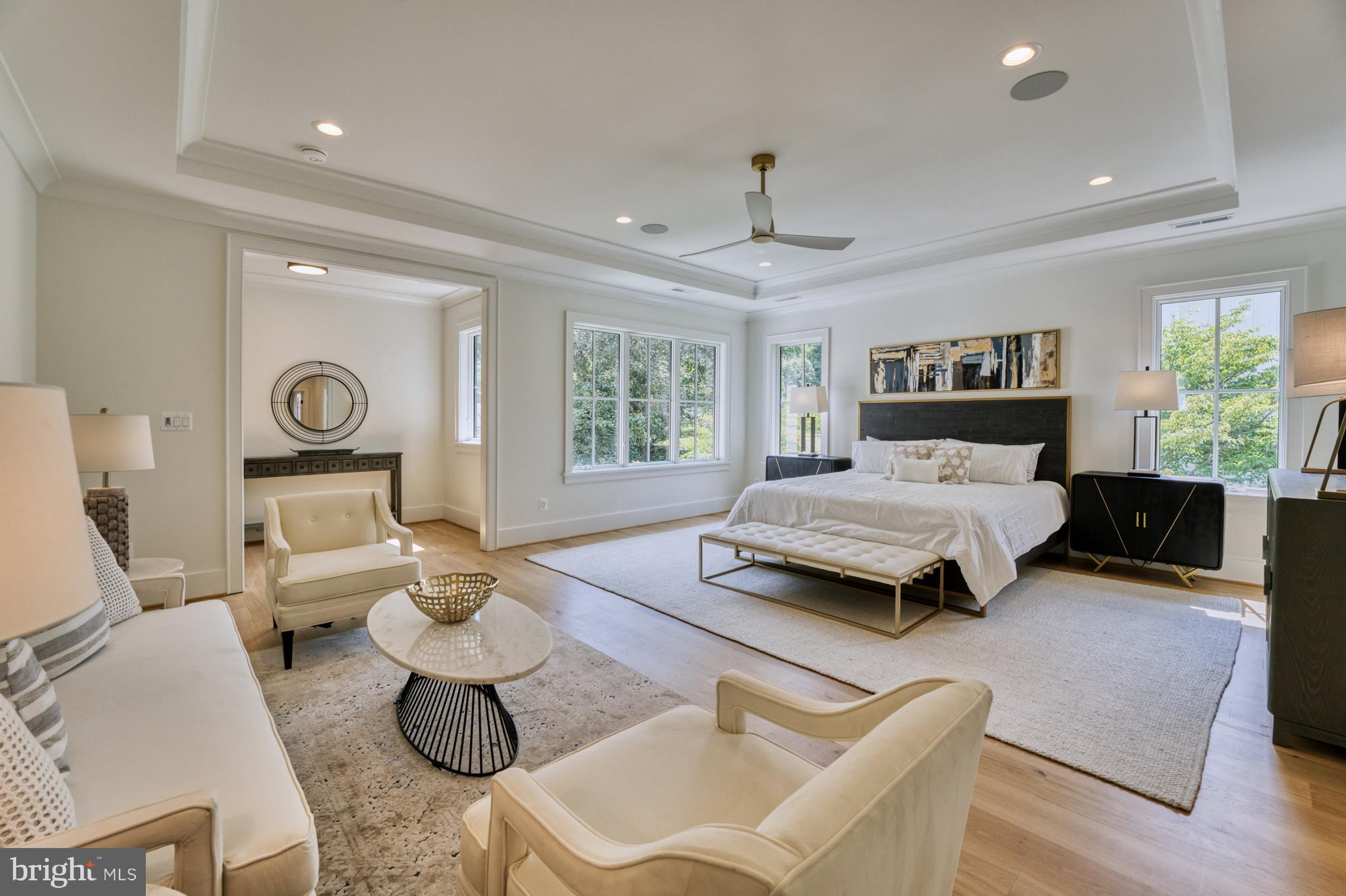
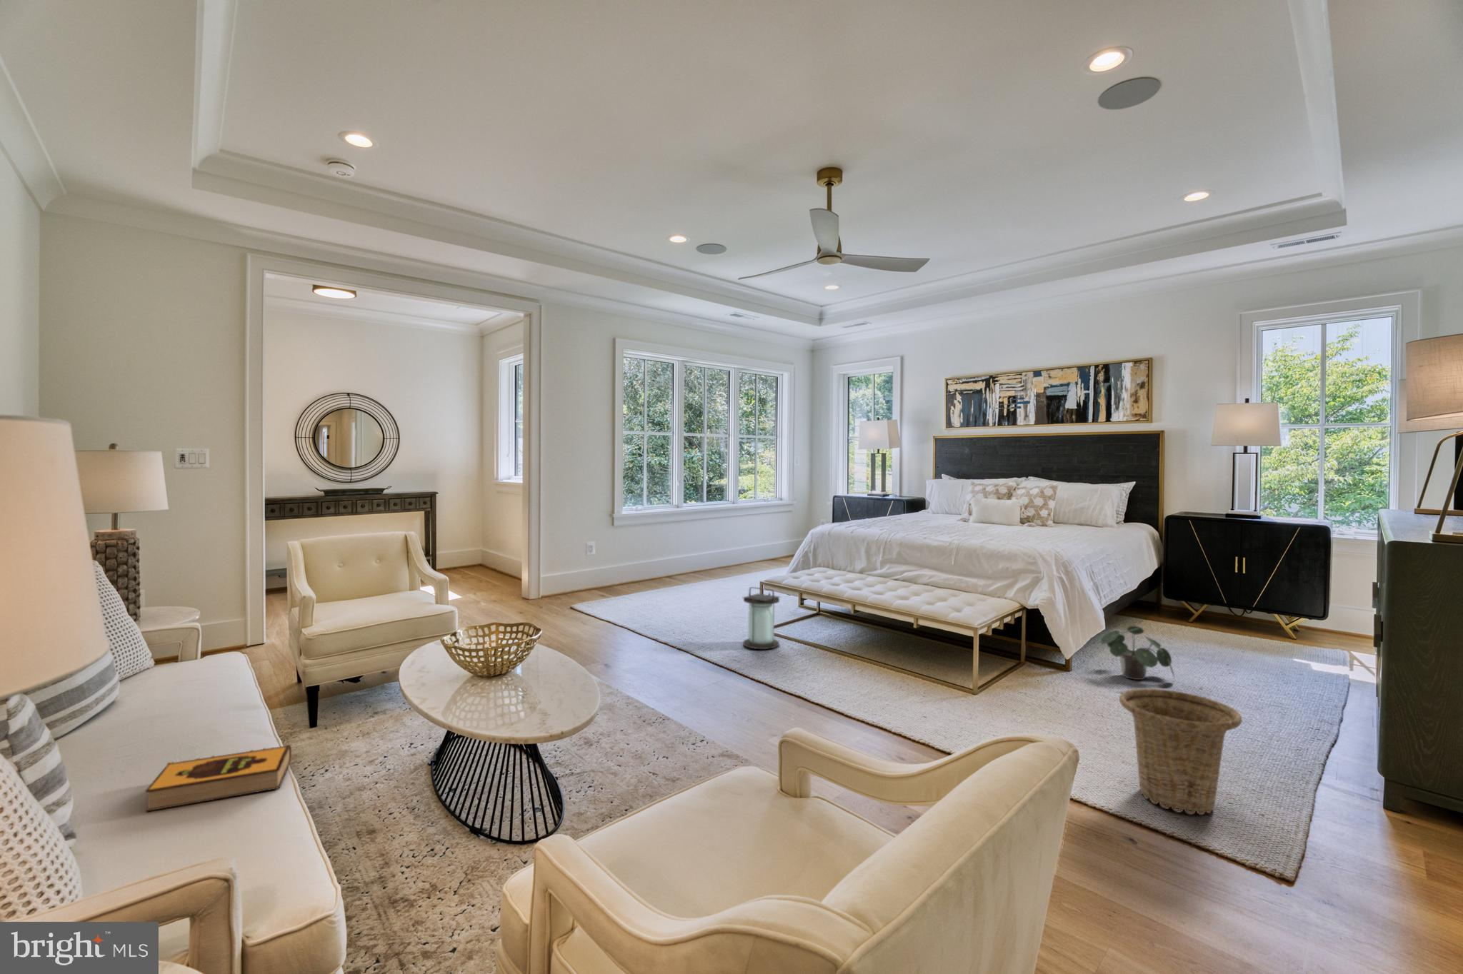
+ basket [1118,688,1243,815]
+ lantern [742,586,780,650]
+ hardback book [145,744,292,813]
+ potted plant [1100,625,1175,680]
